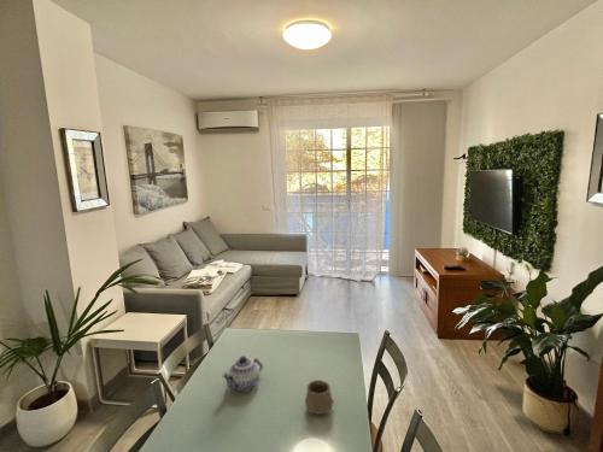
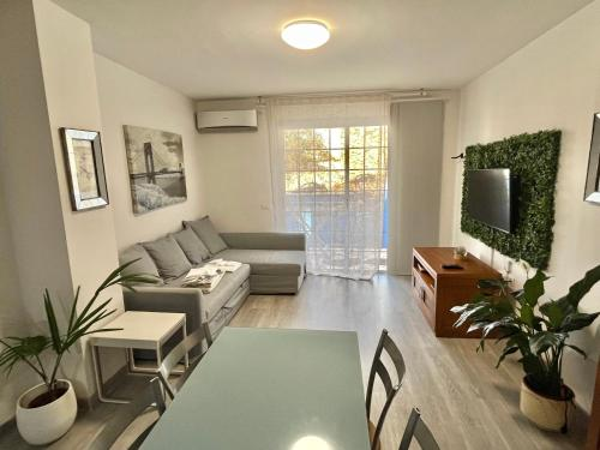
- cup [304,378,335,416]
- teapot [221,354,264,393]
